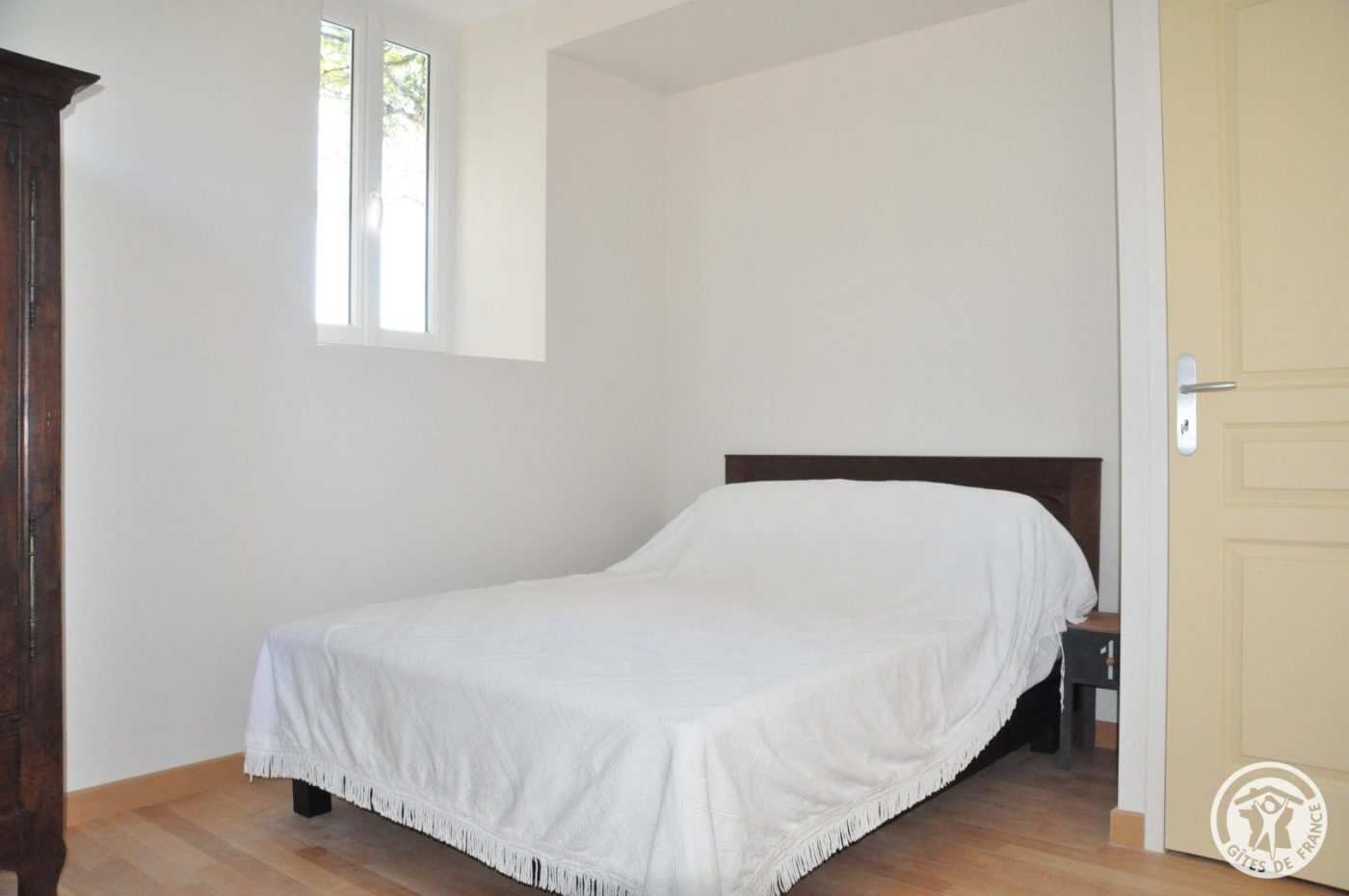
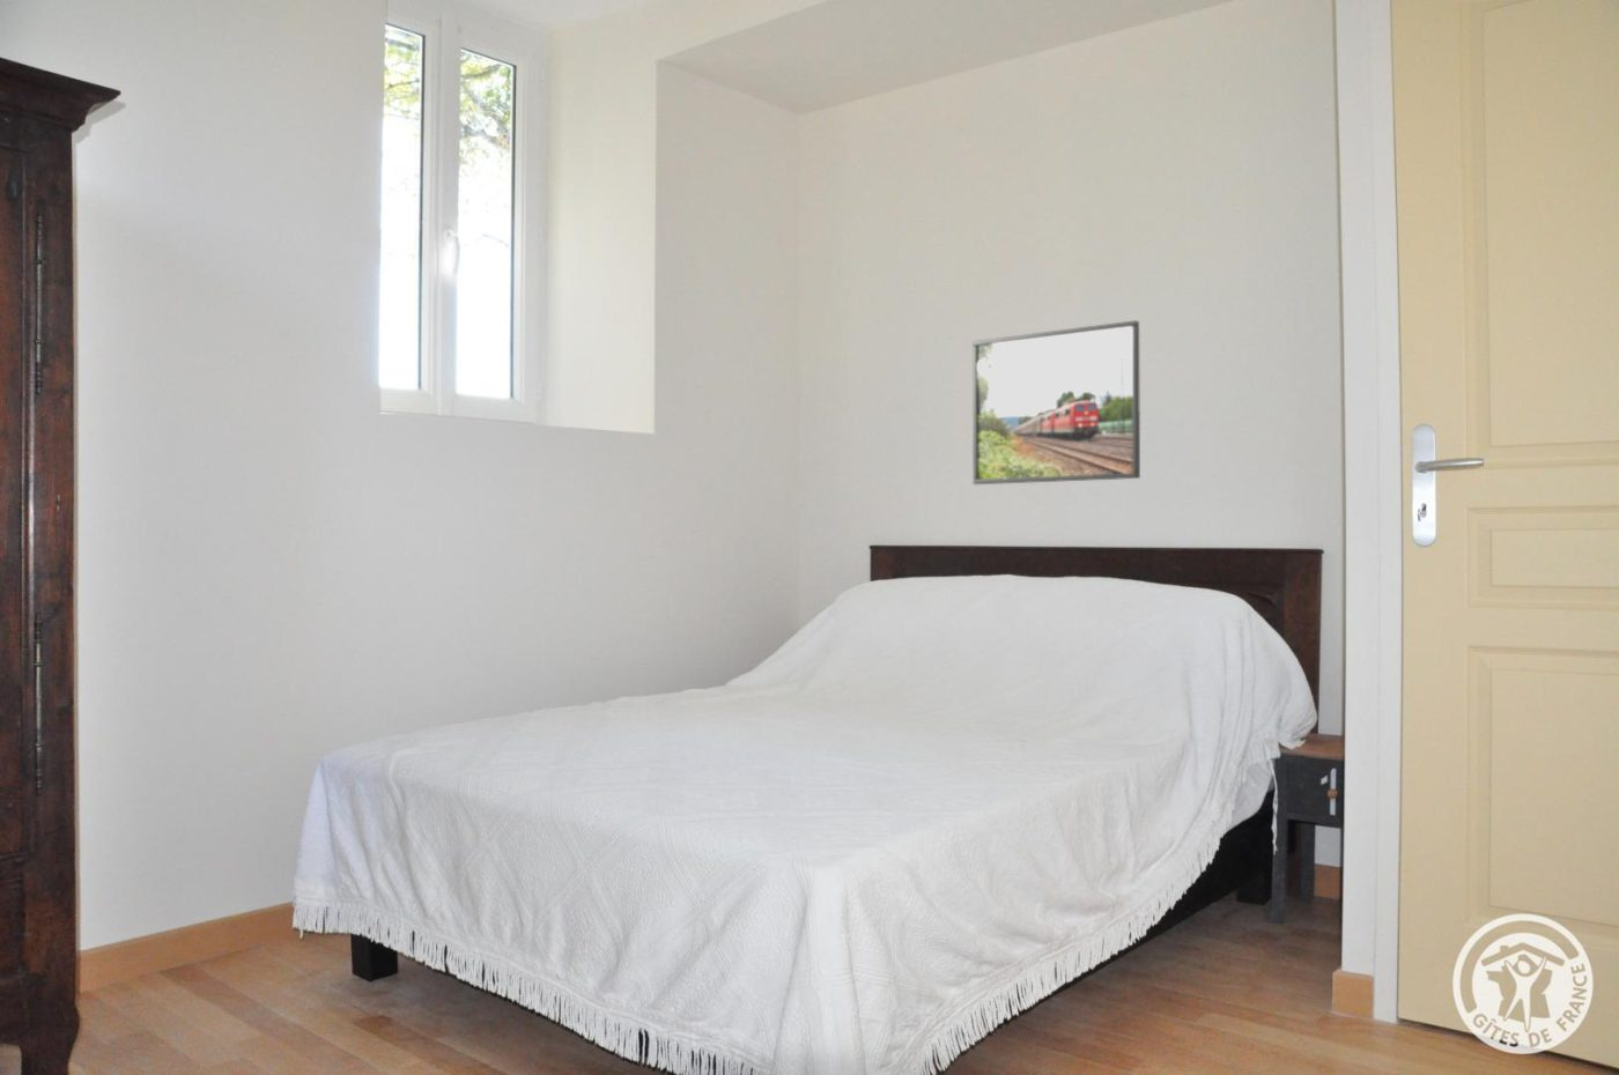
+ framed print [971,319,1141,486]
